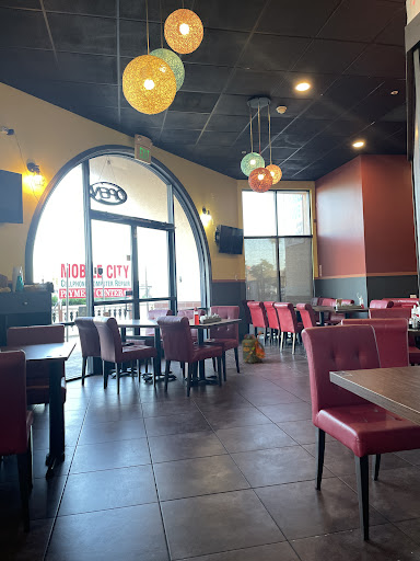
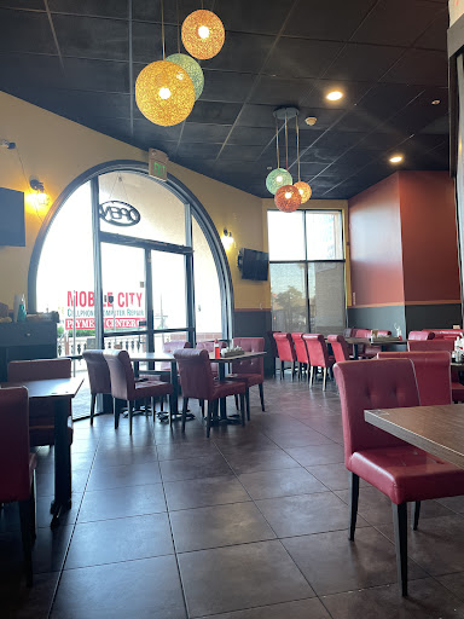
- backpack [241,330,267,364]
